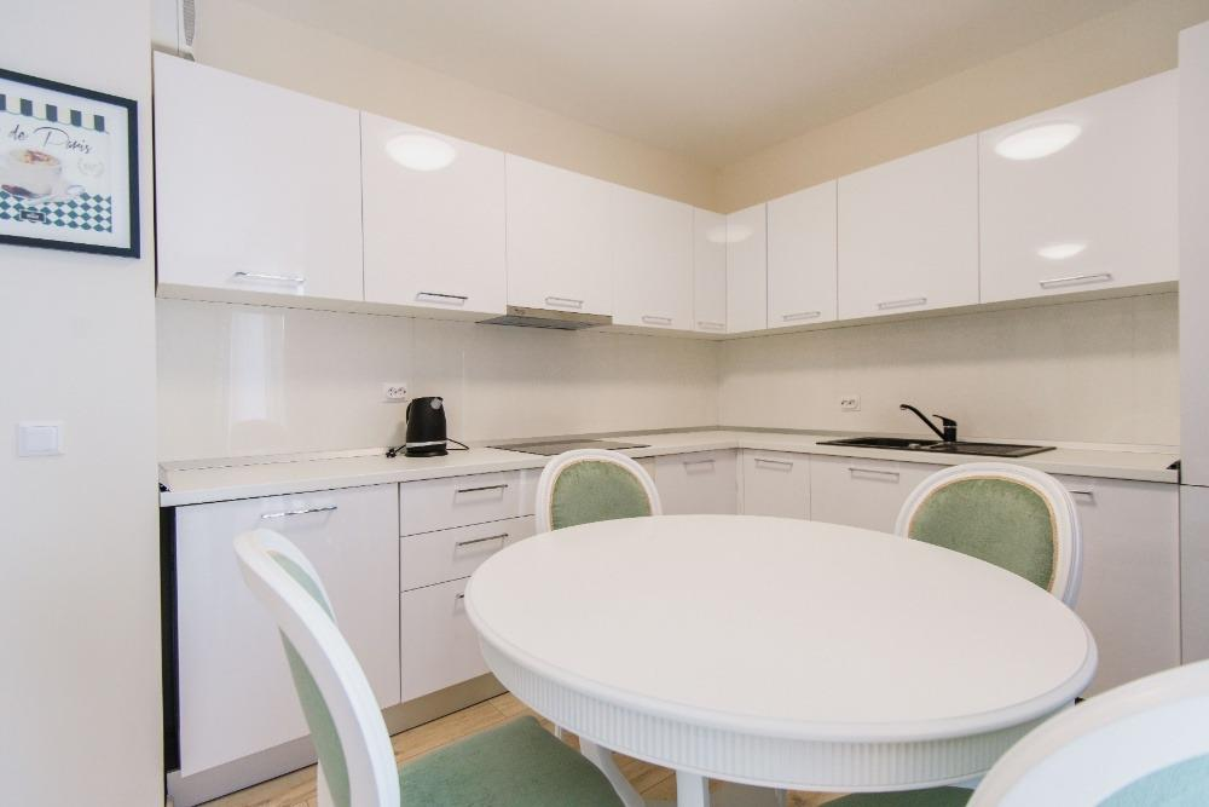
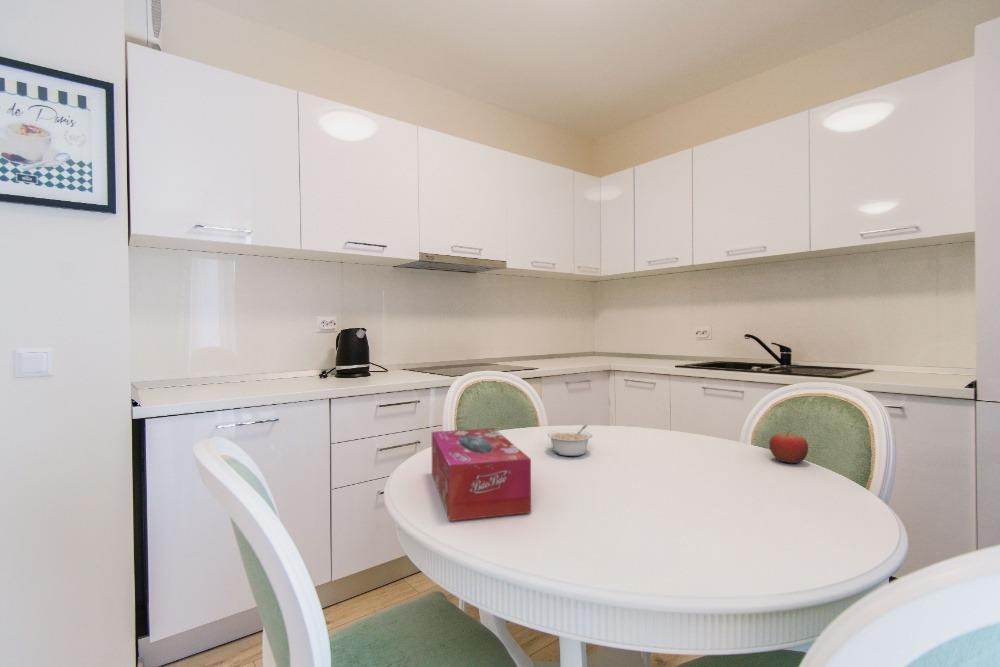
+ fruit [768,429,809,464]
+ legume [546,424,593,457]
+ tissue box [431,427,532,522]
